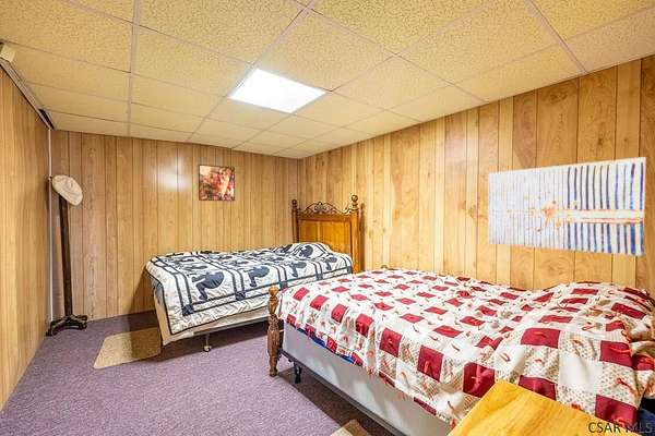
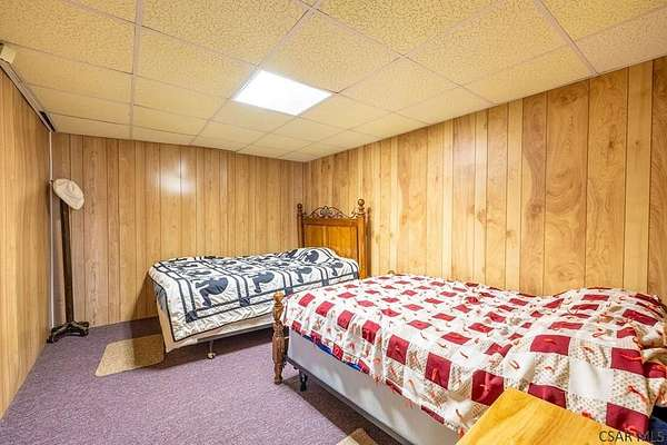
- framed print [198,164,236,202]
- wall art [487,156,647,257]
